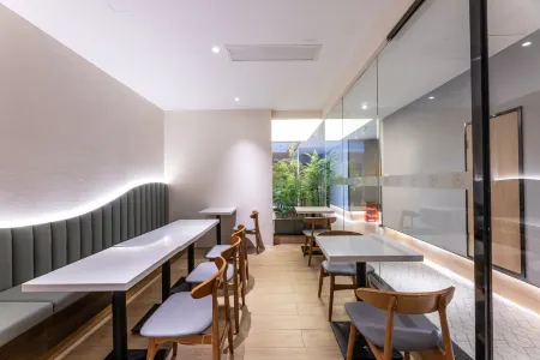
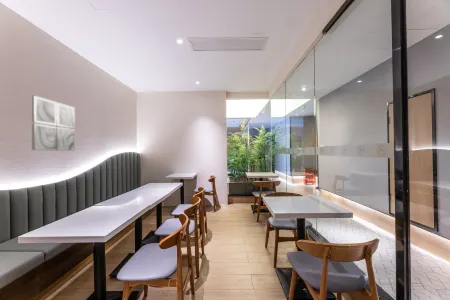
+ wall art [31,95,76,152]
